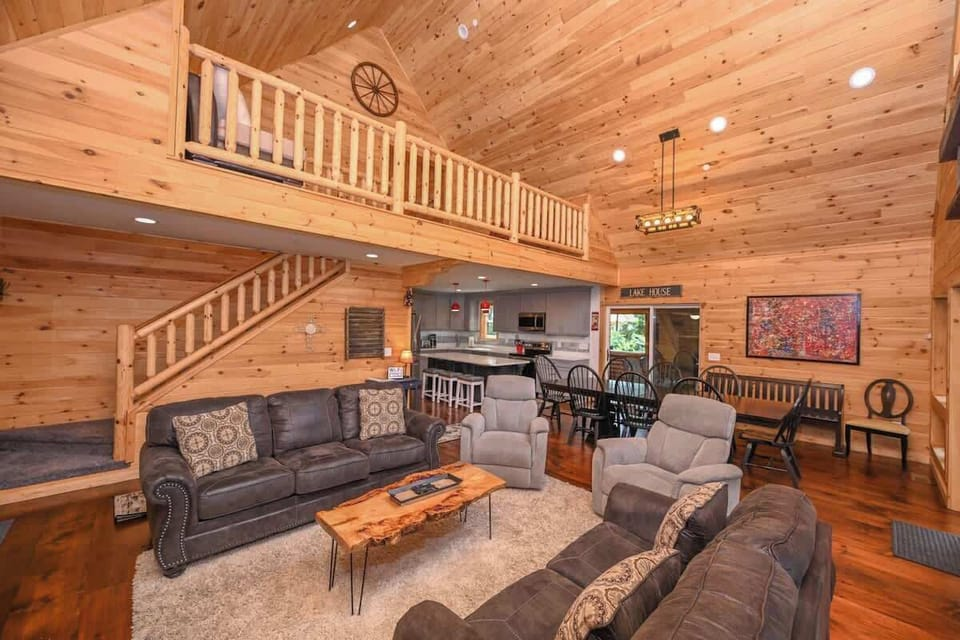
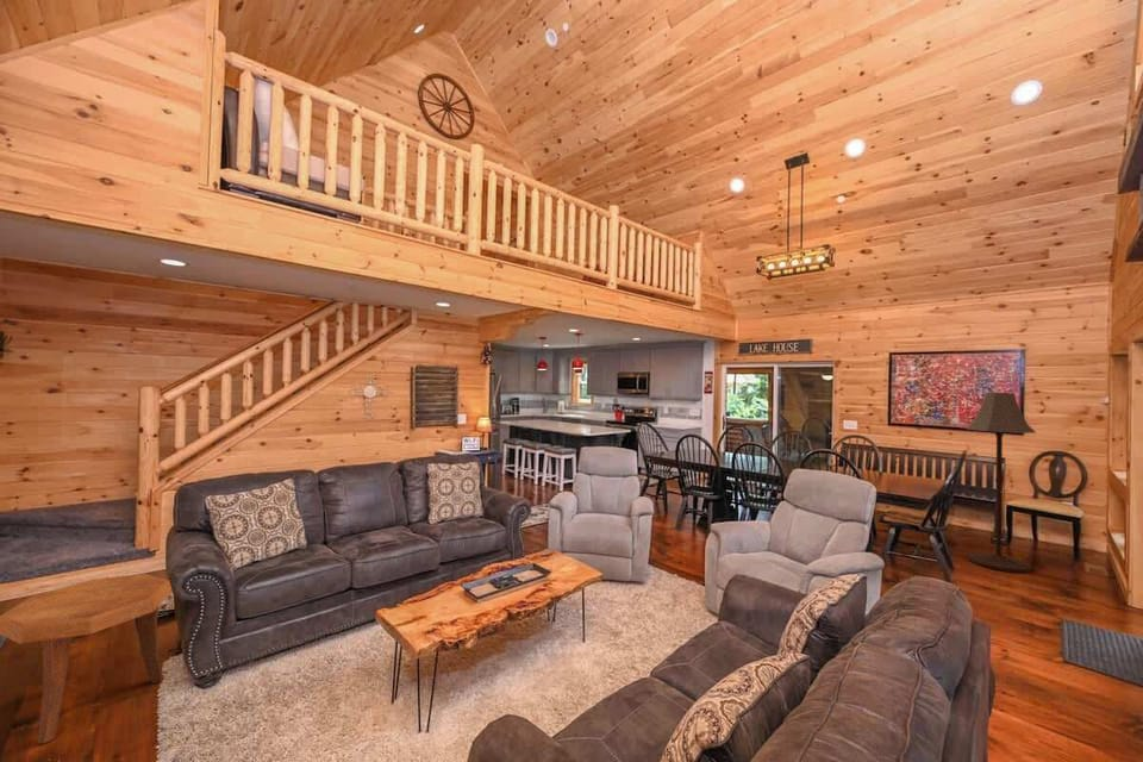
+ side table [0,573,174,745]
+ floor lamp [964,392,1038,574]
